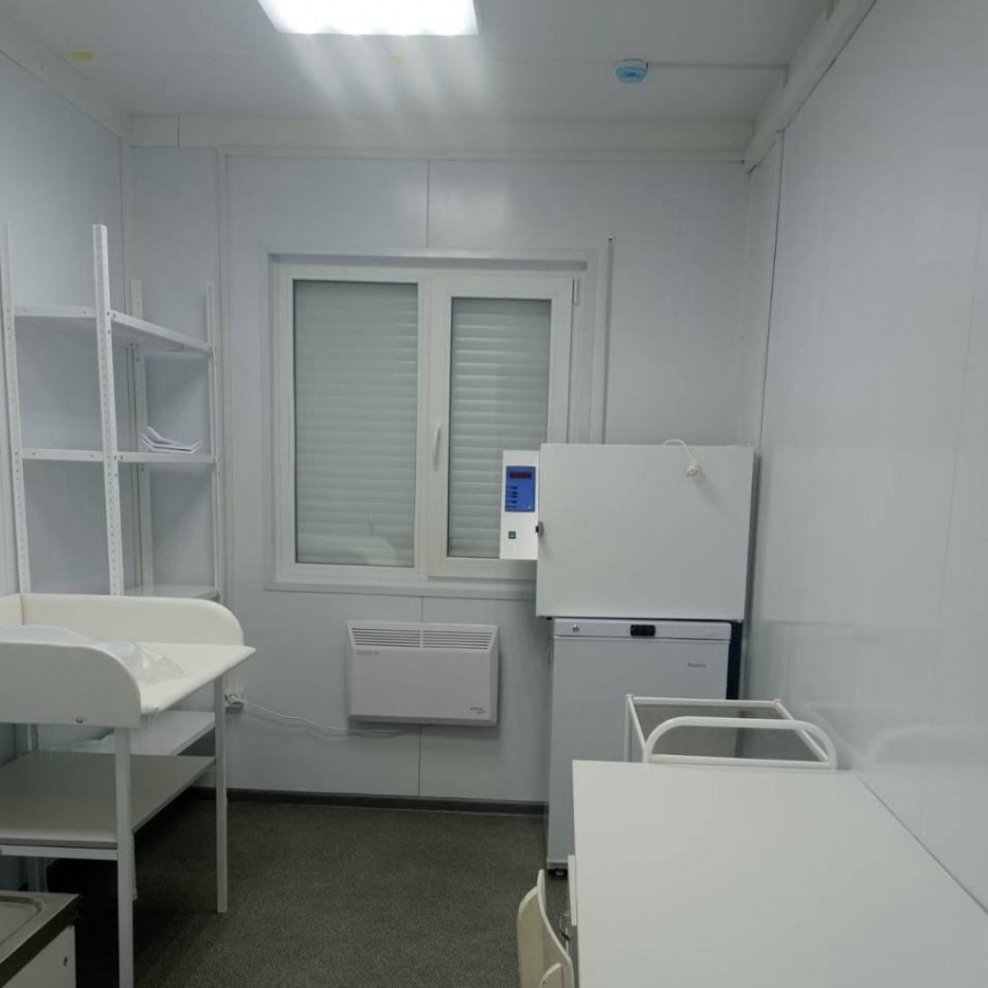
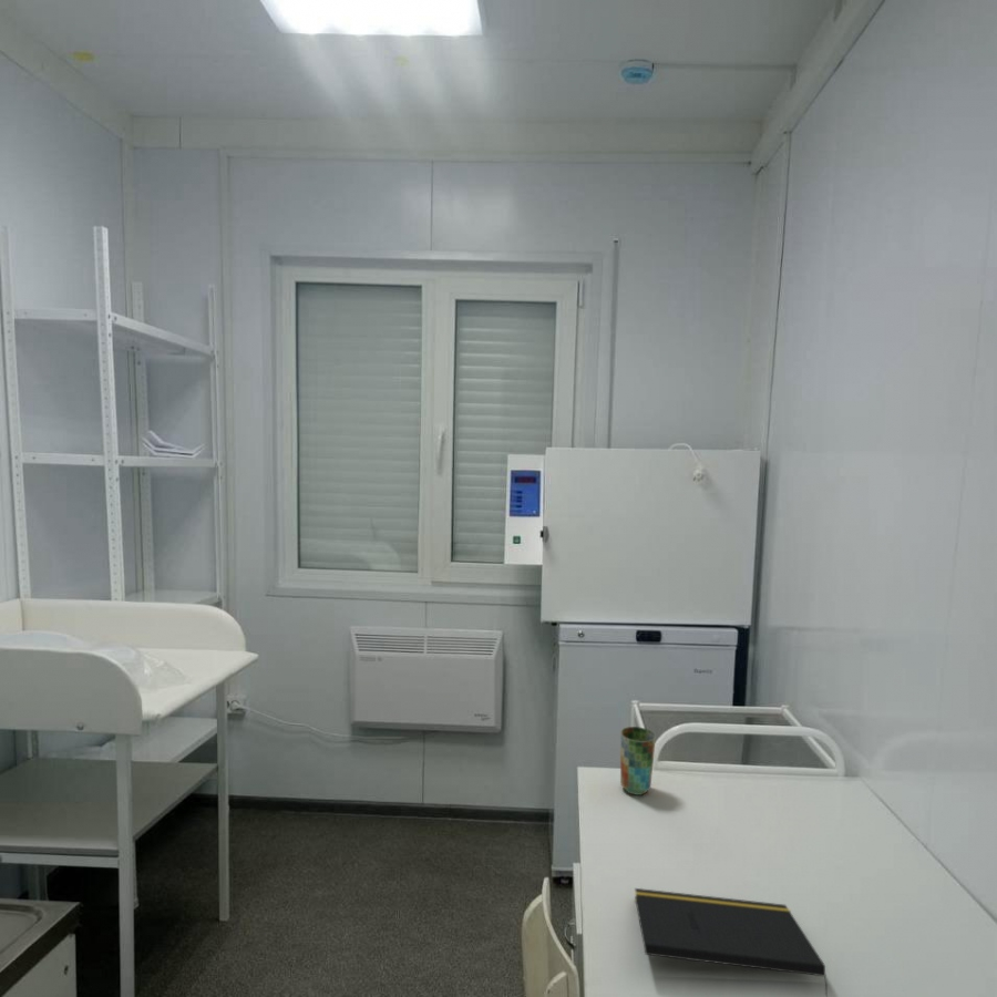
+ cup [619,726,657,796]
+ notepad [634,887,829,997]
